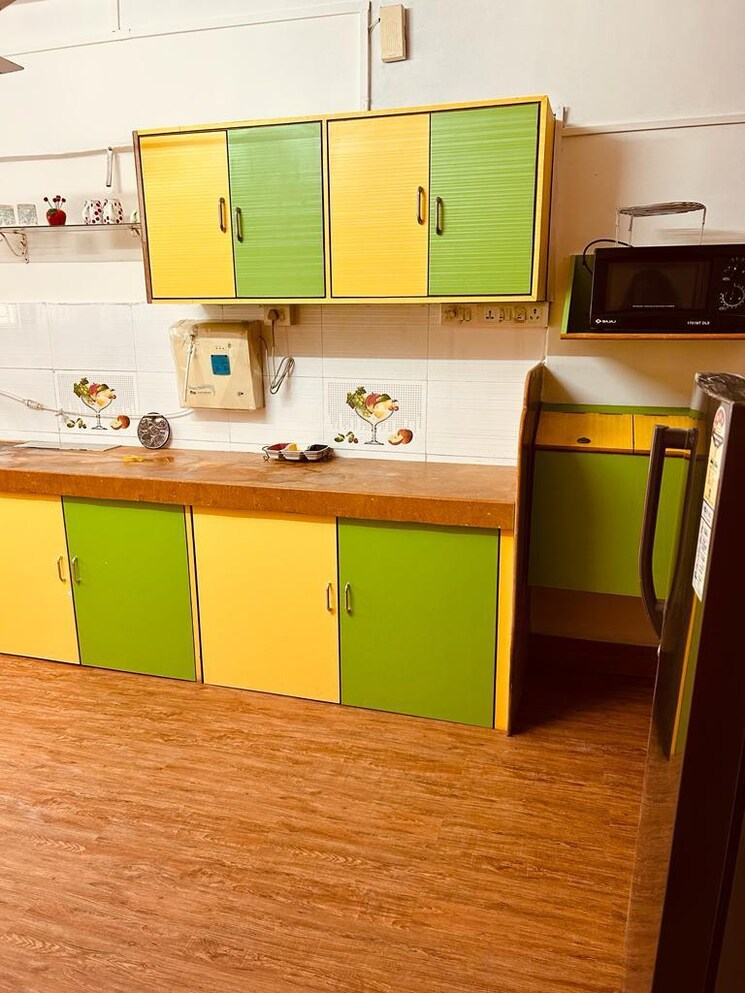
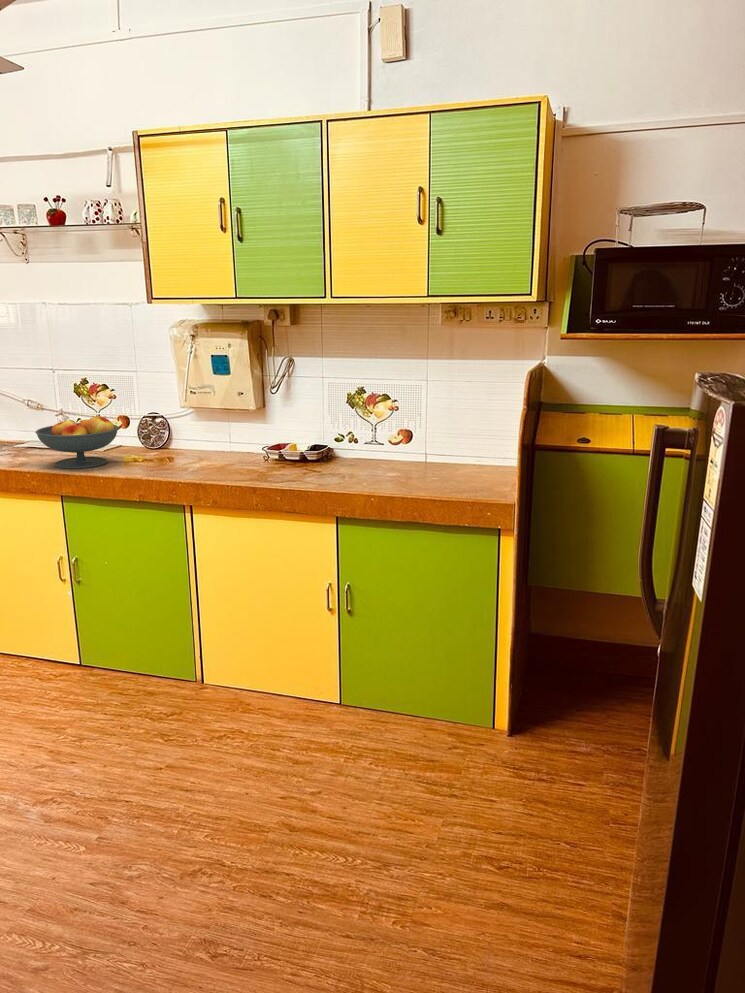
+ fruit bowl [35,415,120,470]
